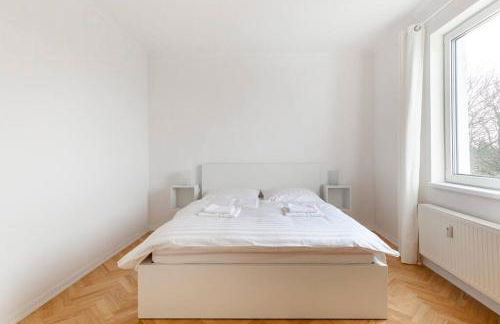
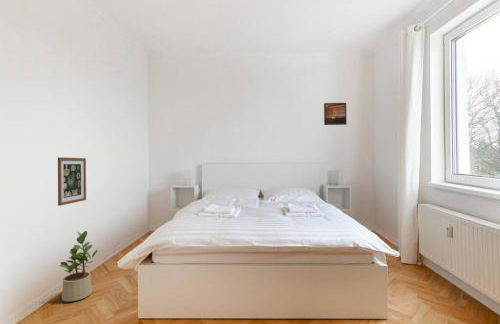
+ wall art [57,156,87,207]
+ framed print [323,102,348,126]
+ potted plant [59,230,99,302]
